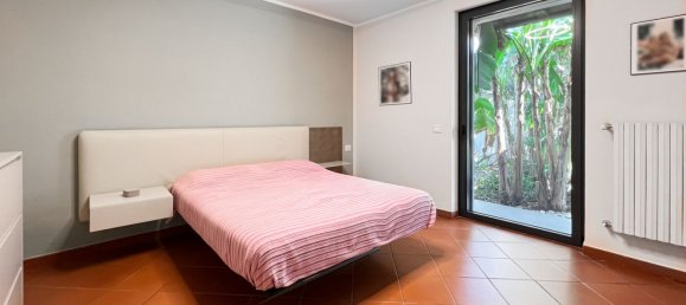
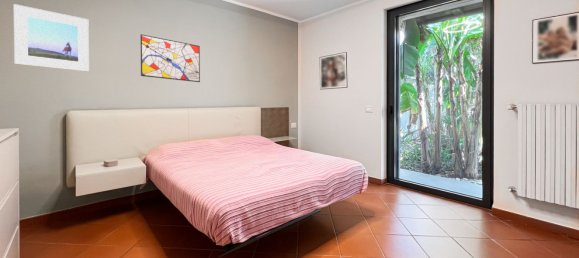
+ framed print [13,3,90,73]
+ wall art [140,33,201,83]
